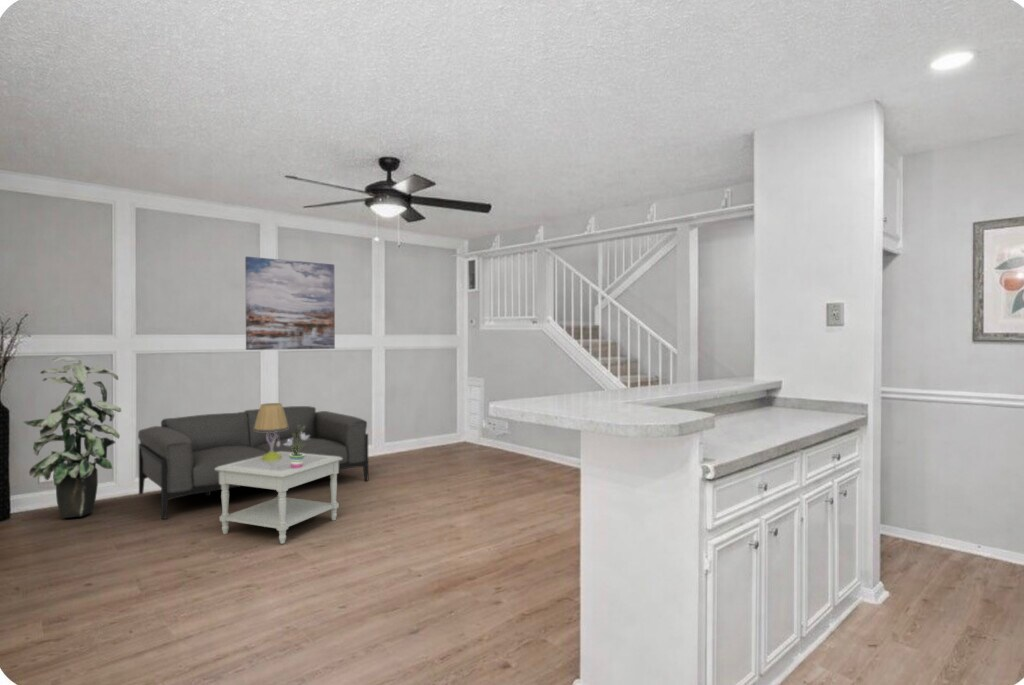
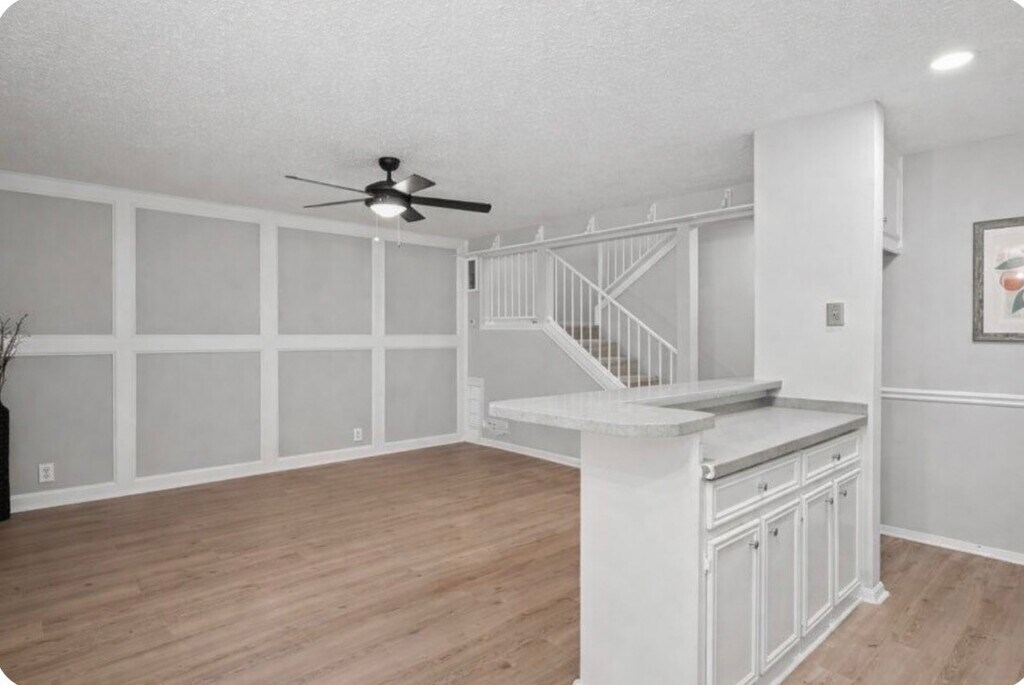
- wall art [244,256,336,351]
- potted plant [283,425,310,468]
- indoor plant [21,356,122,519]
- table lamp [254,402,288,460]
- sofa [137,405,369,520]
- side table [215,451,342,545]
